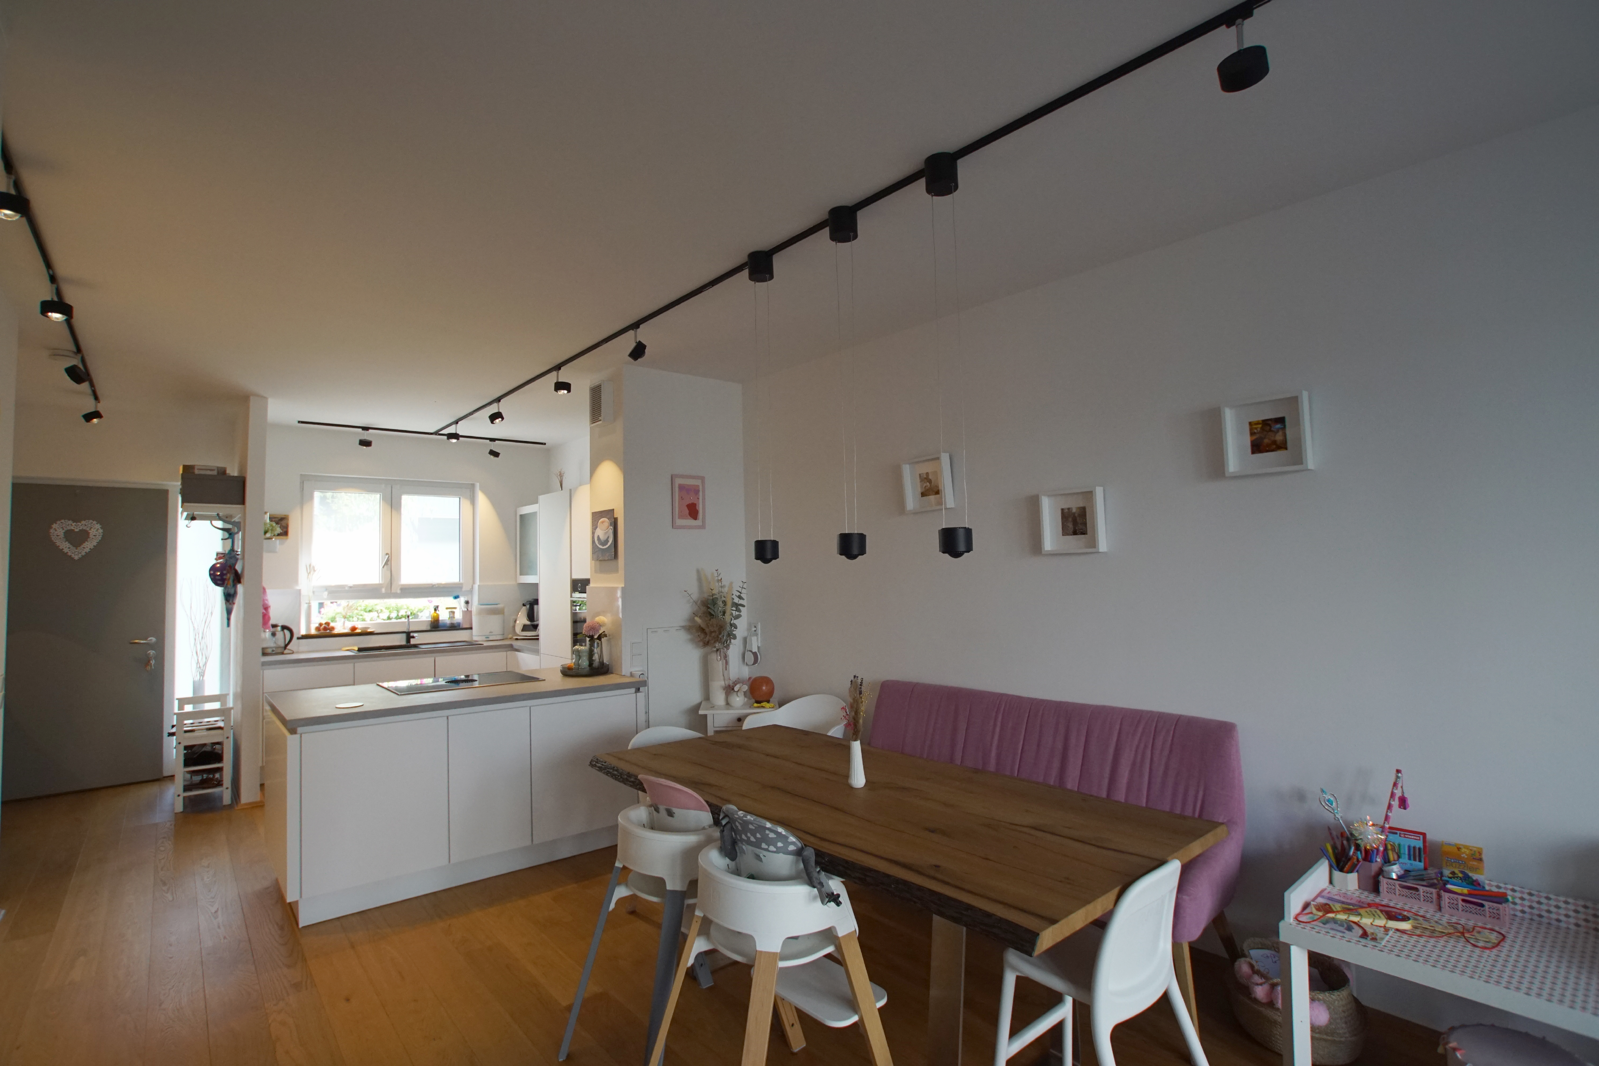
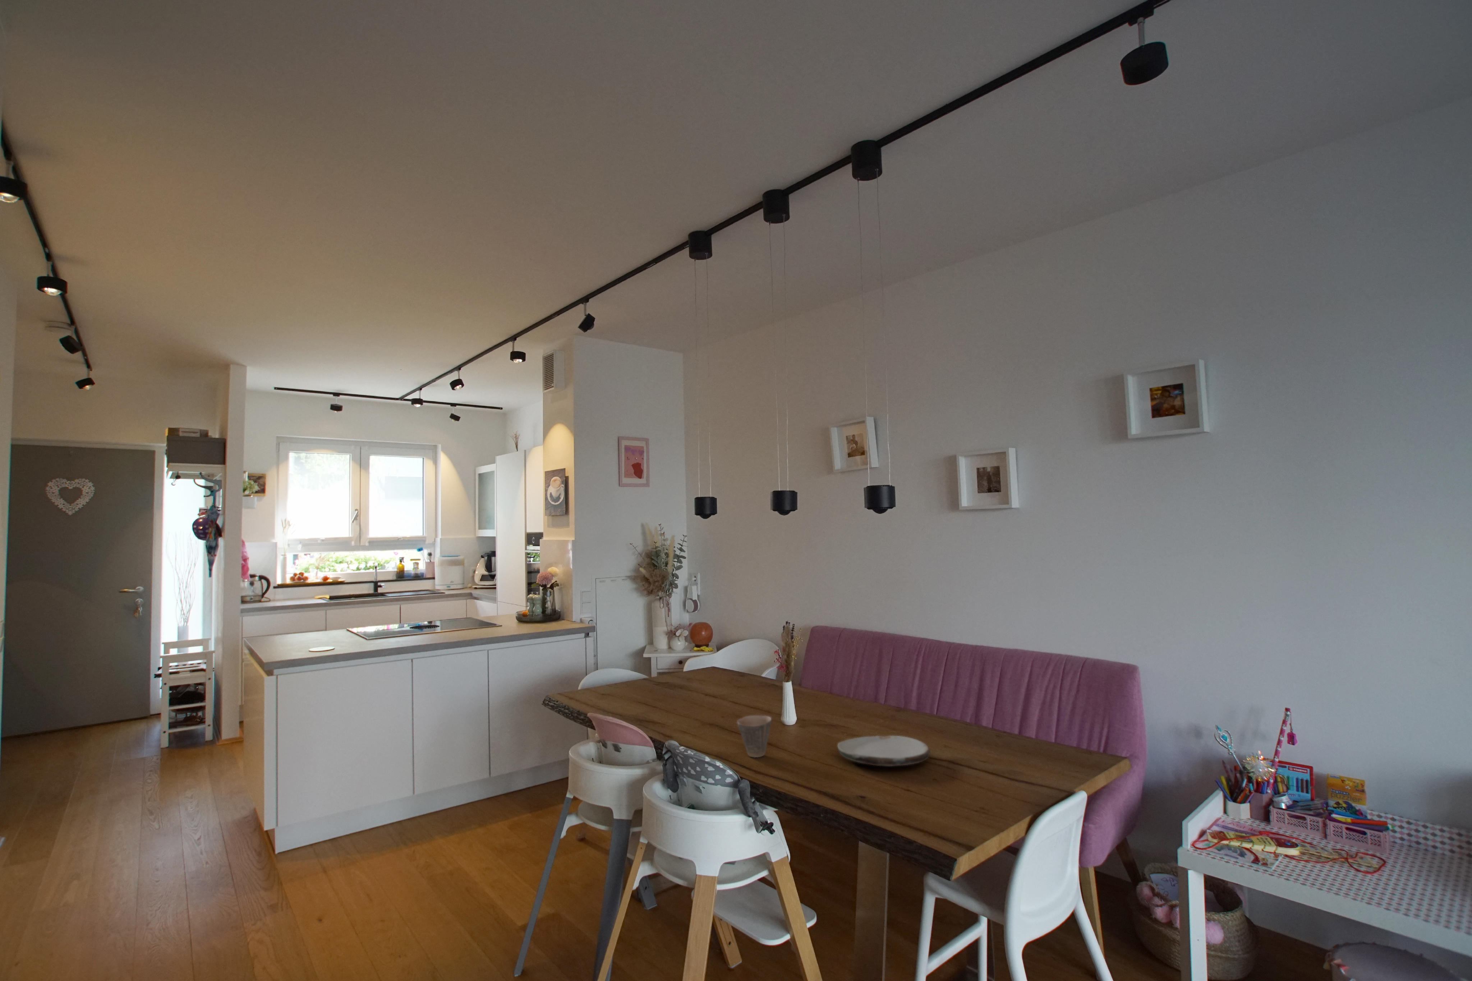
+ plate [837,735,931,766]
+ cup [737,715,772,758]
